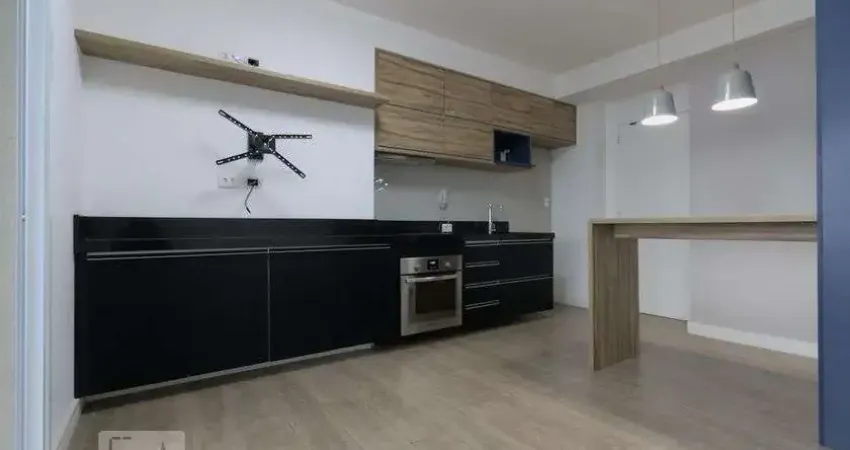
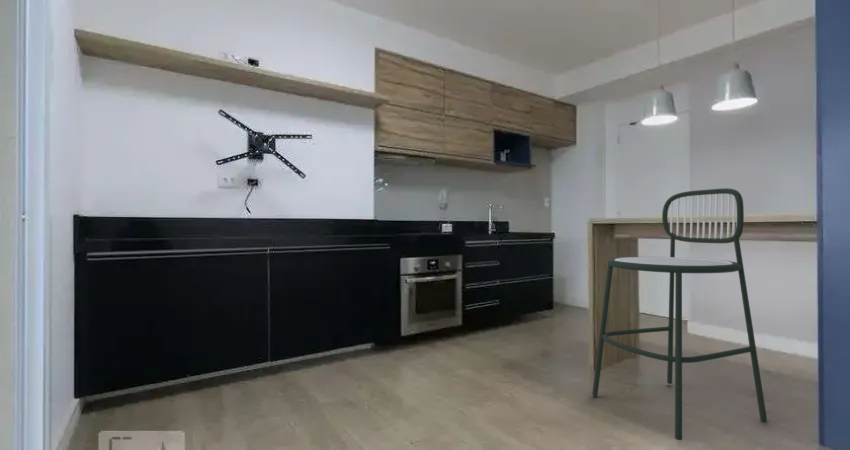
+ bar stool [591,187,768,441]
